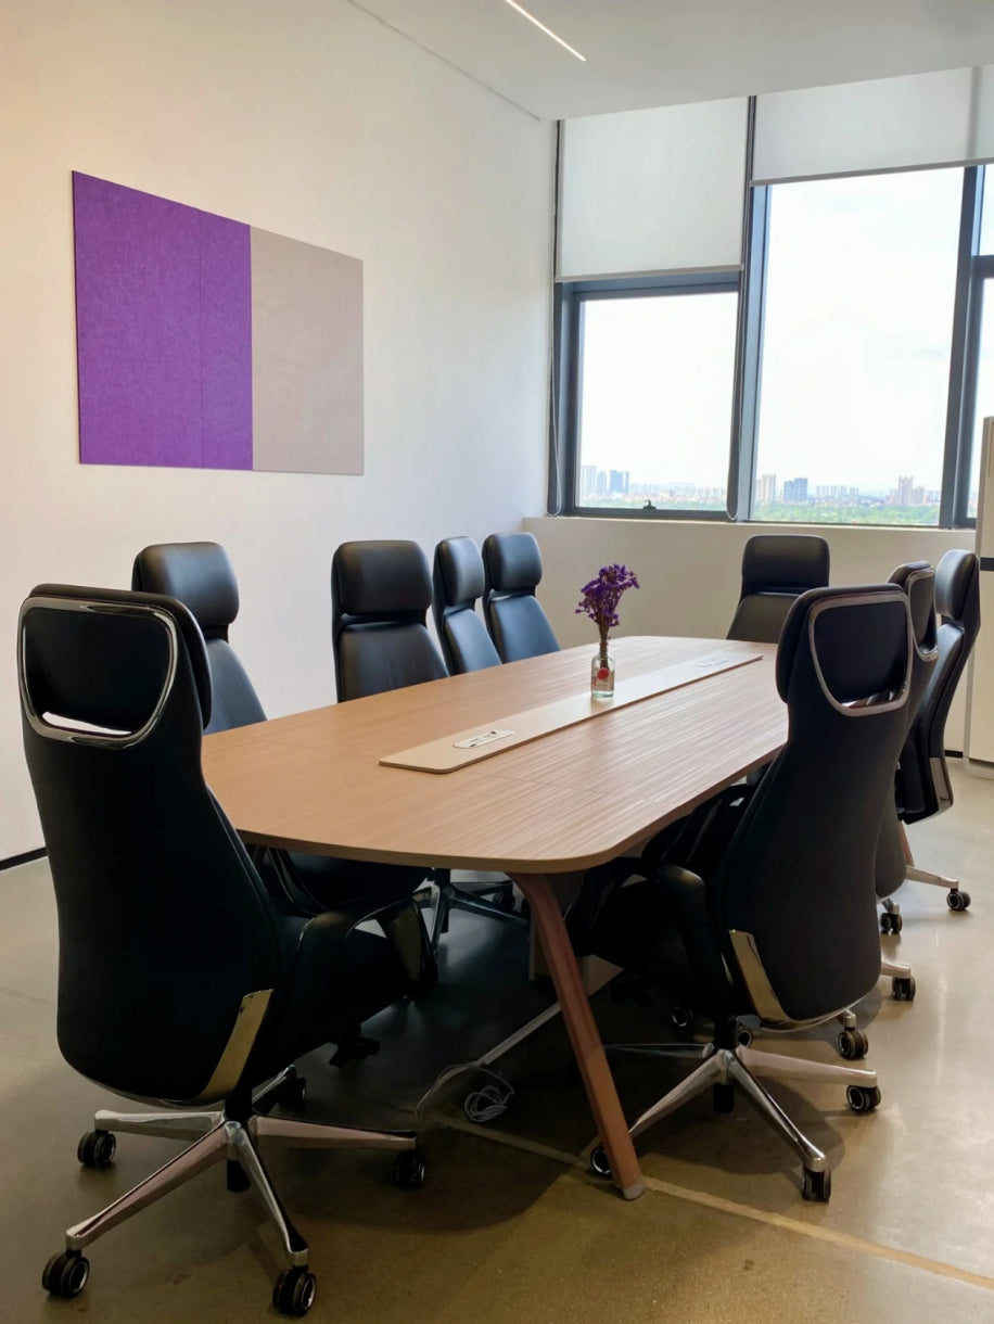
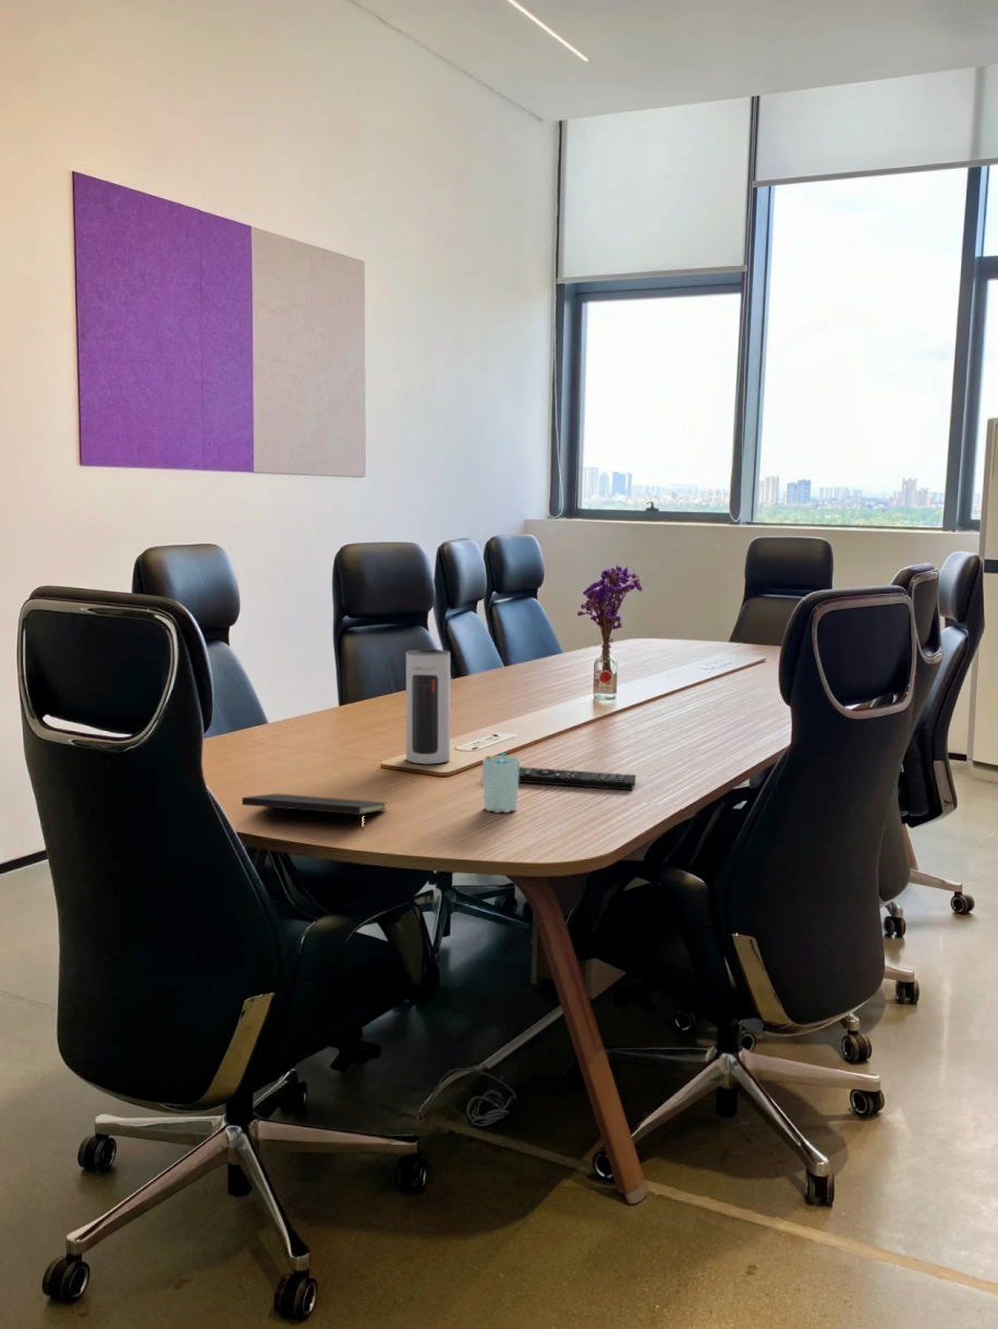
+ speaker [405,647,451,766]
+ notepad [241,793,389,832]
+ cup [482,751,521,814]
+ remote control [519,766,636,791]
